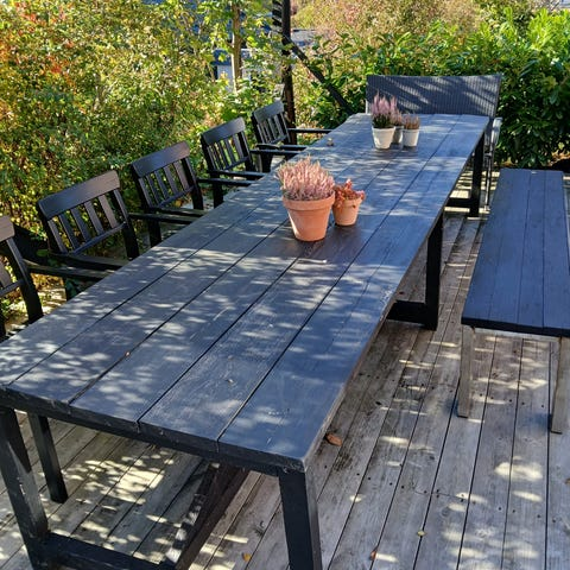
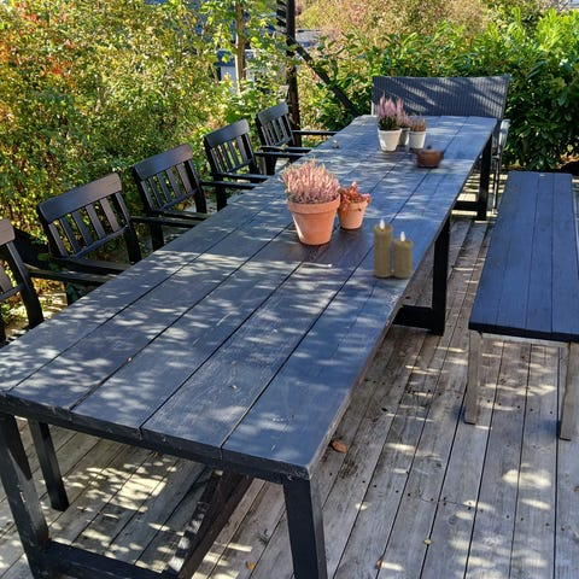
+ candle [372,218,415,279]
+ teapot [408,144,448,169]
